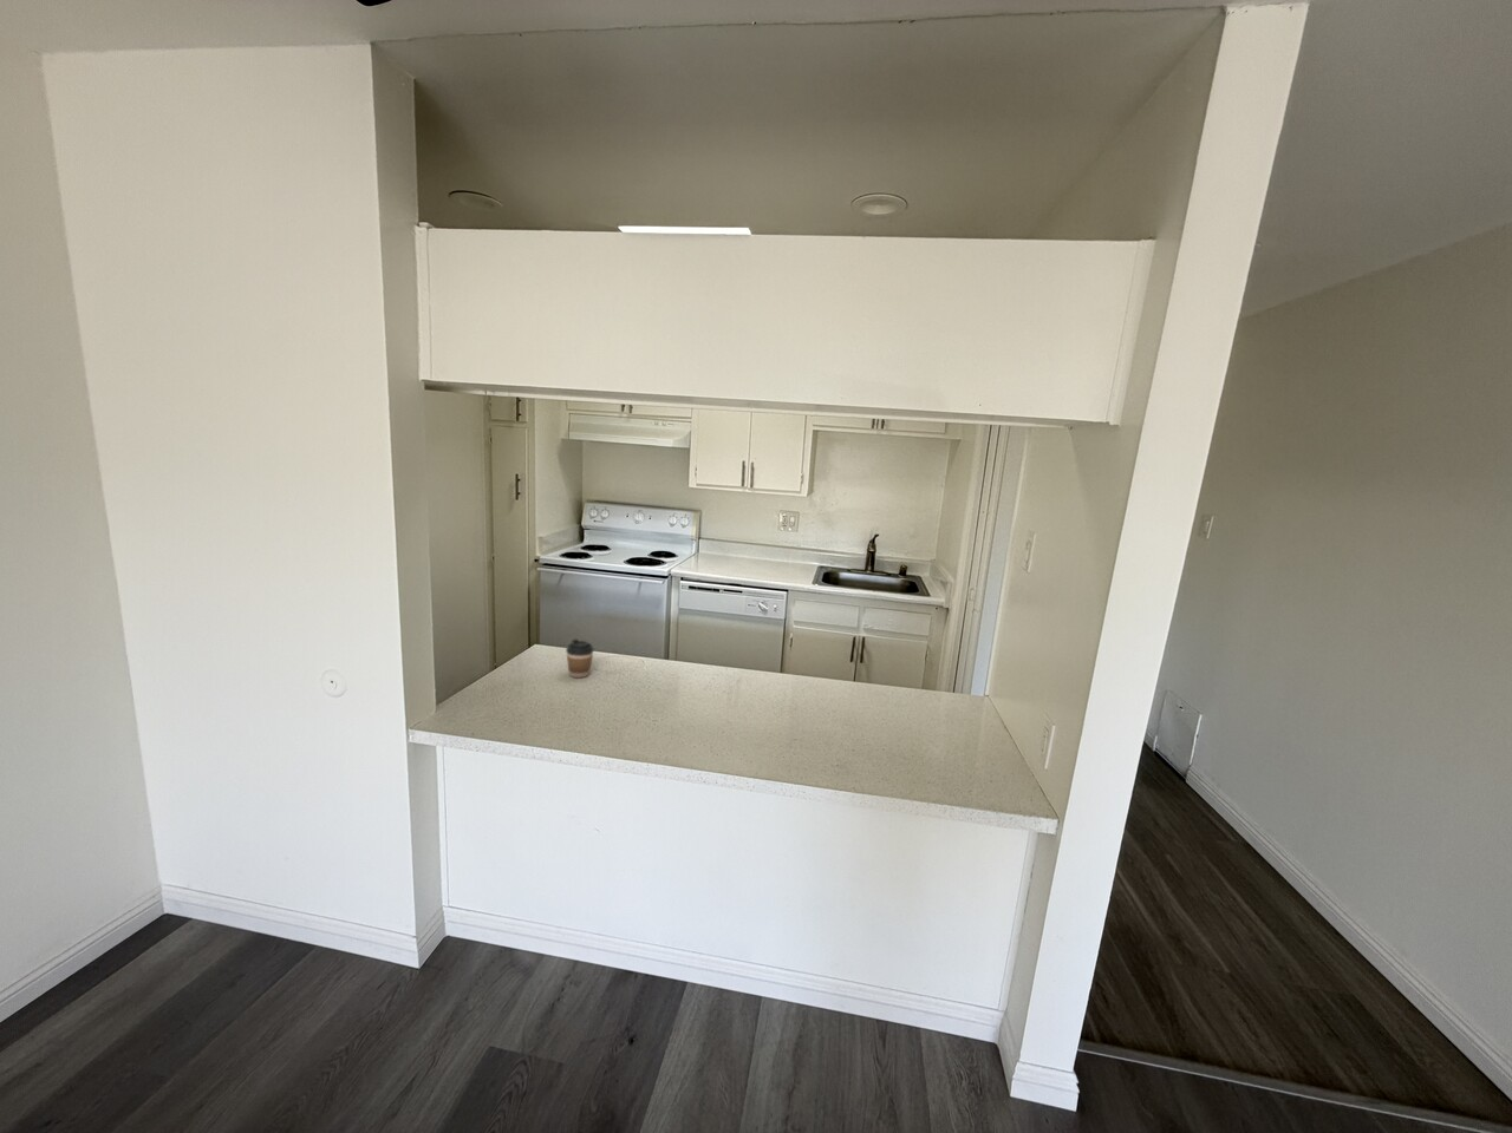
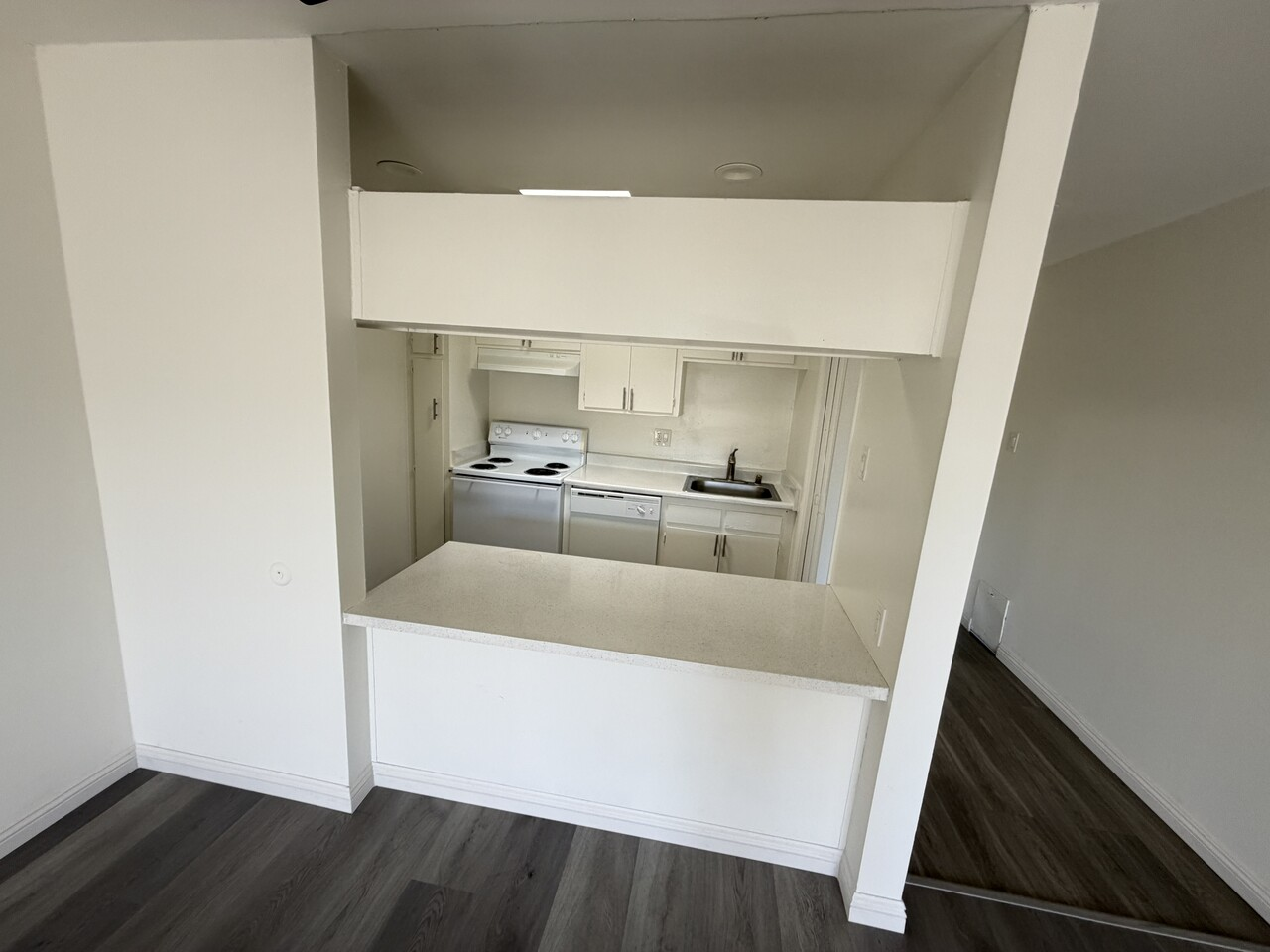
- coffee cup [564,637,595,678]
